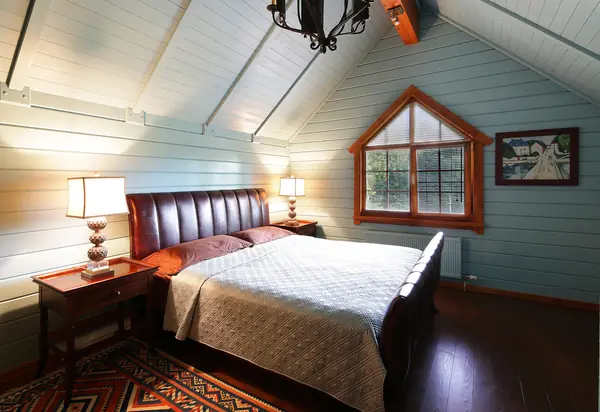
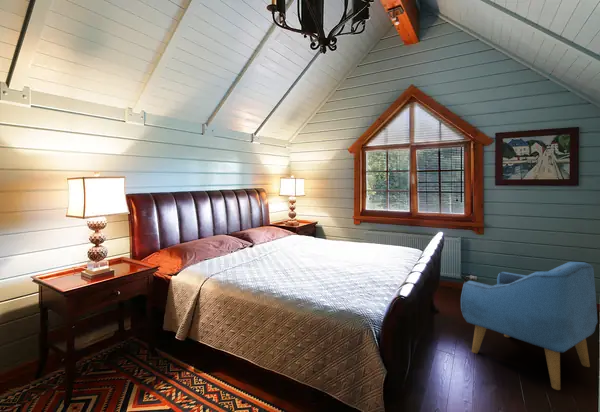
+ armchair [460,261,599,391]
